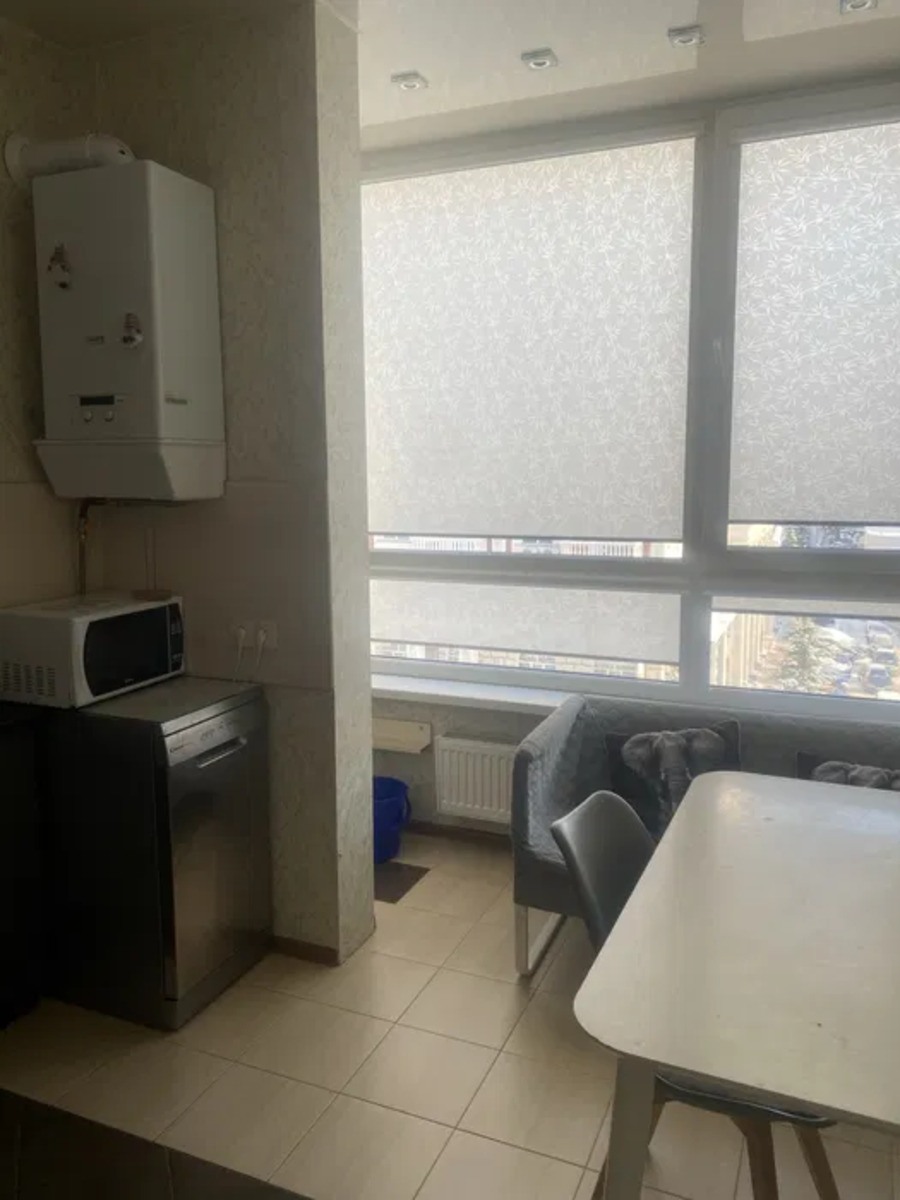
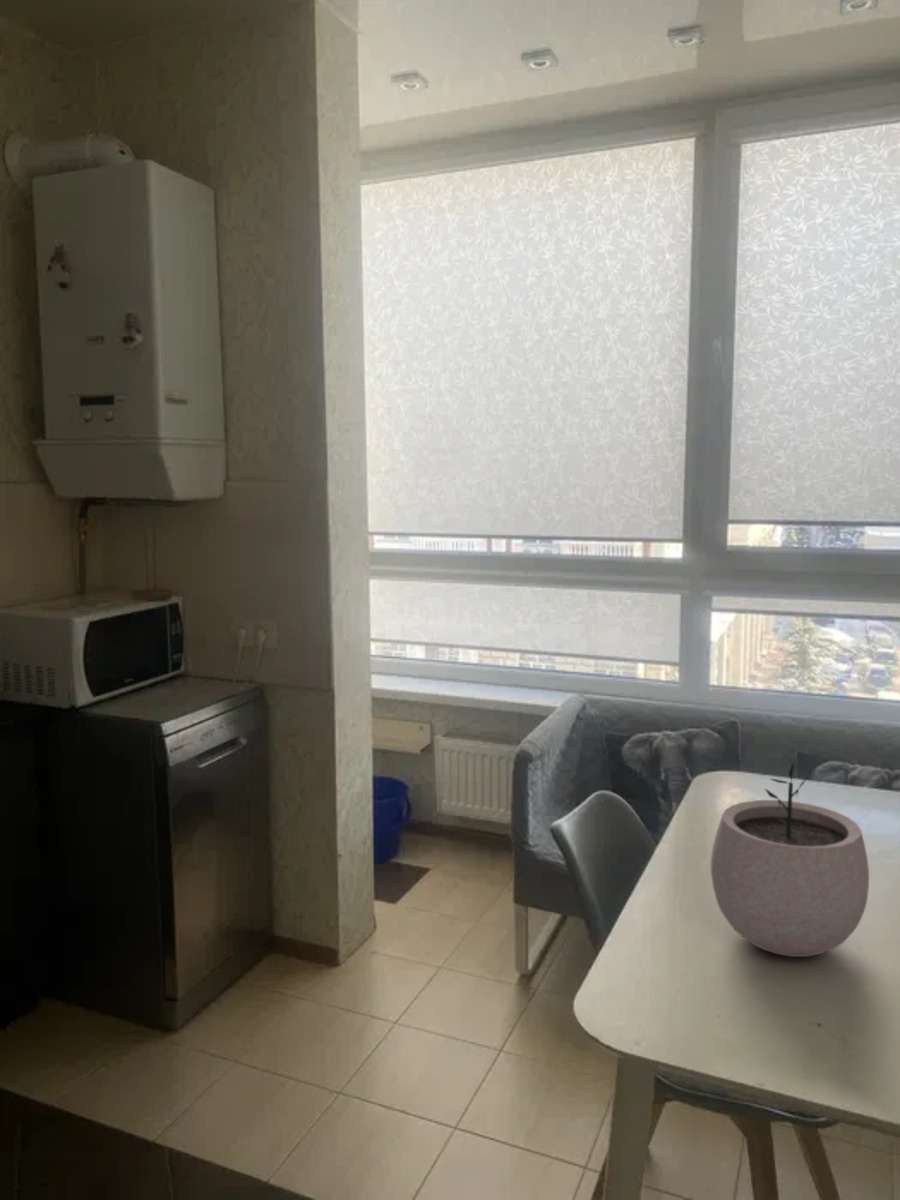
+ plant pot [710,762,870,958]
